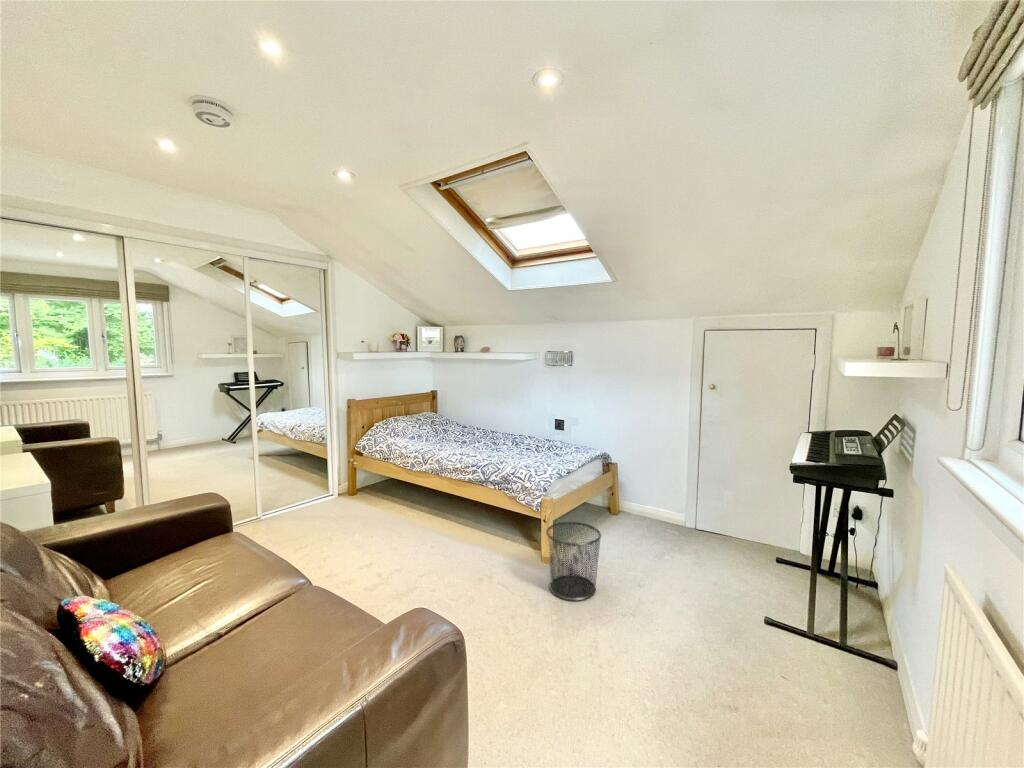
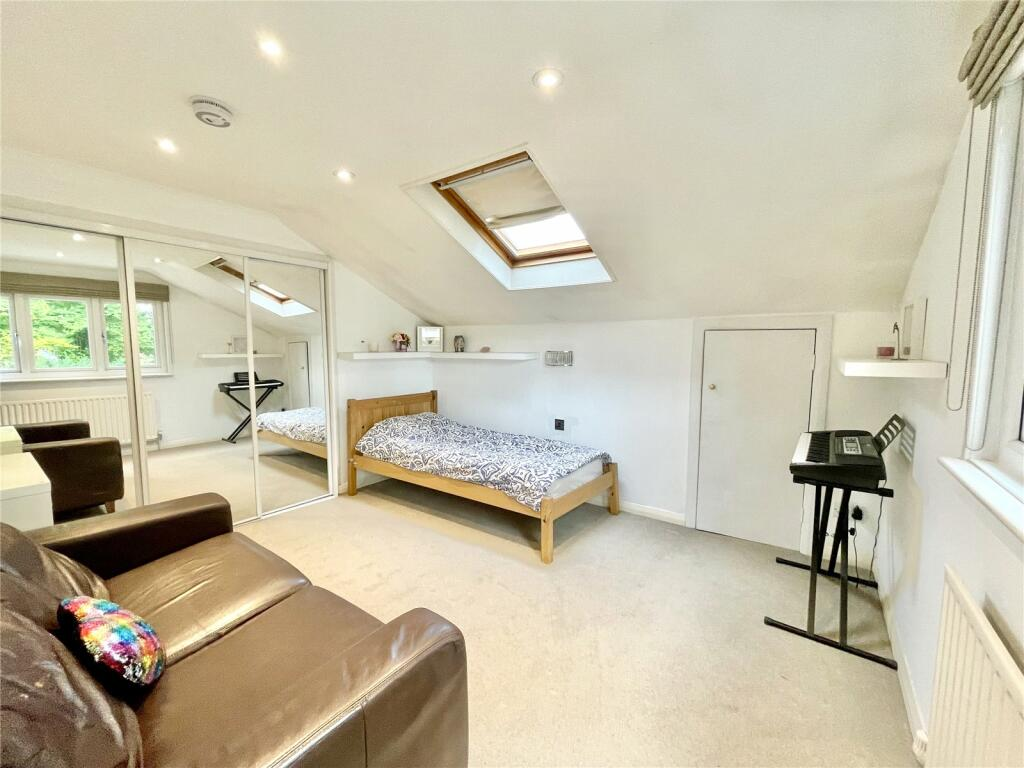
- waste bin [545,520,602,602]
